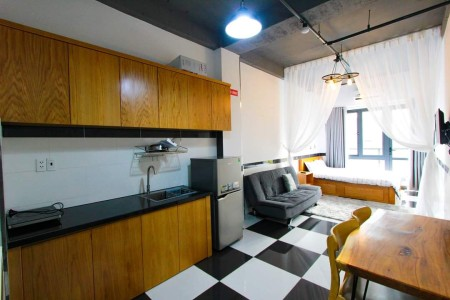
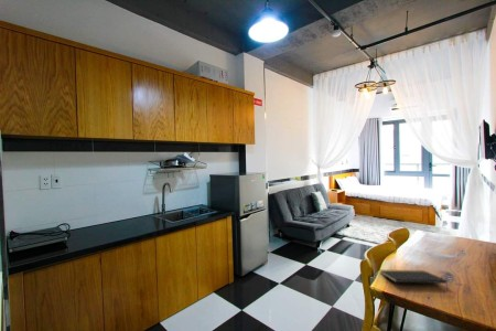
+ notepad [379,269,450,291]
